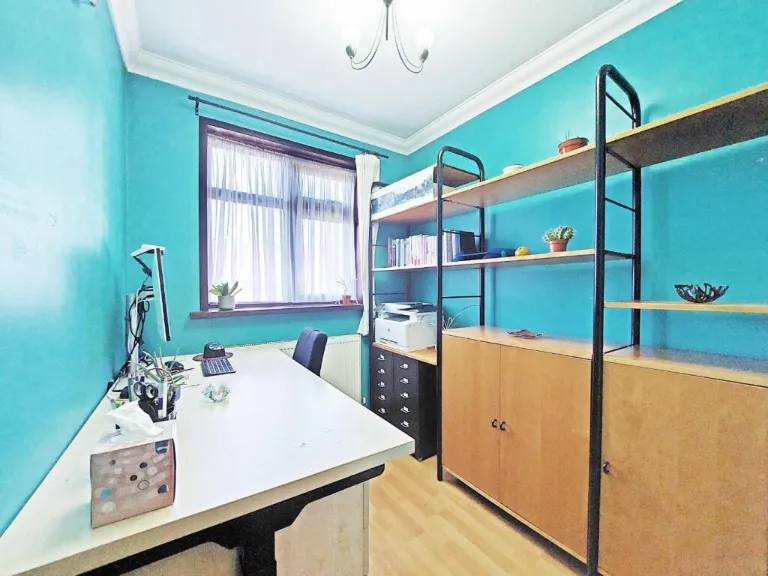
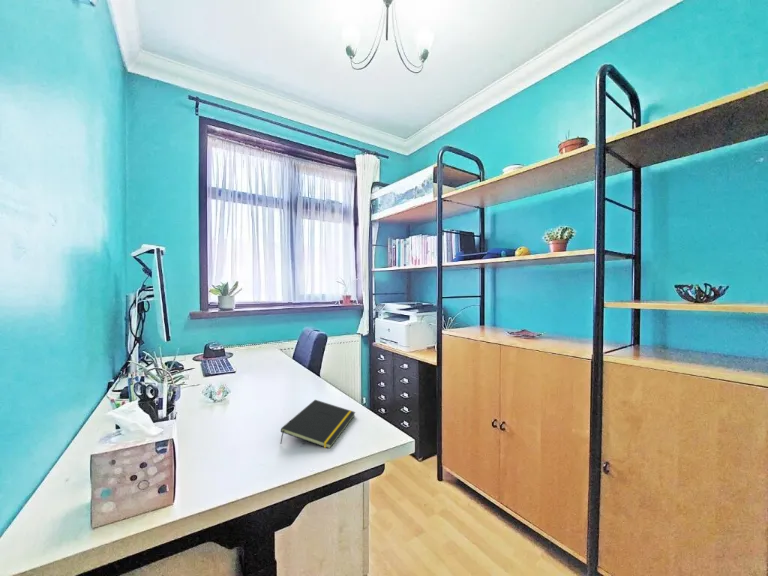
+ notepad [279,399,356,450]
